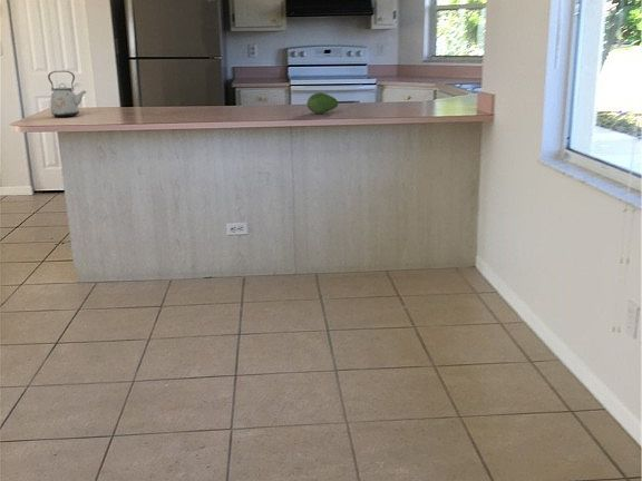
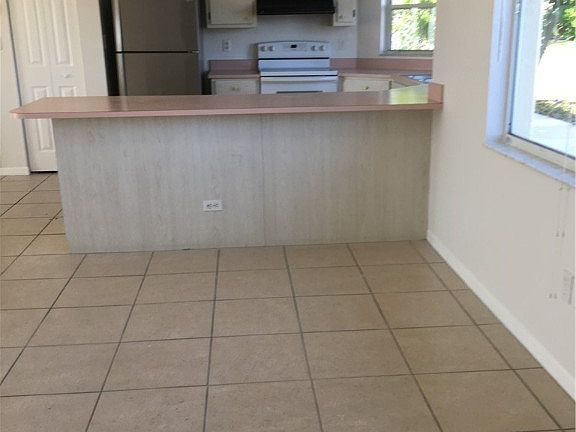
- fruit [307,91,339,115]
- kettle [47,70,87,118]
